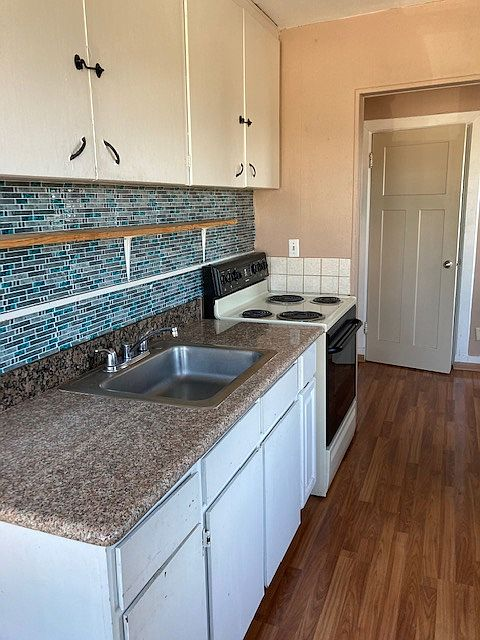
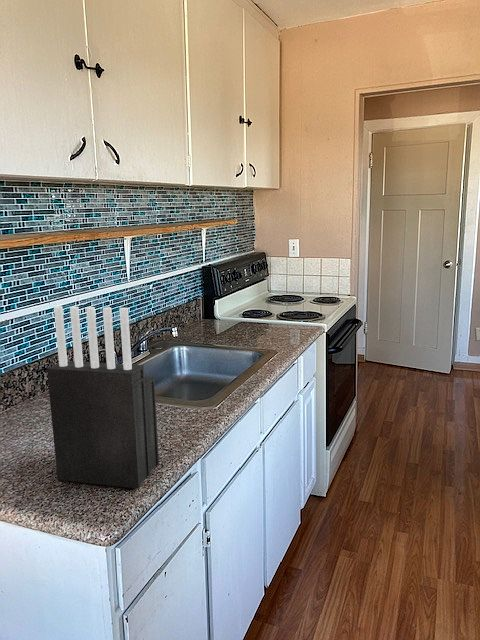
+ knife block [46,305,160,490]
